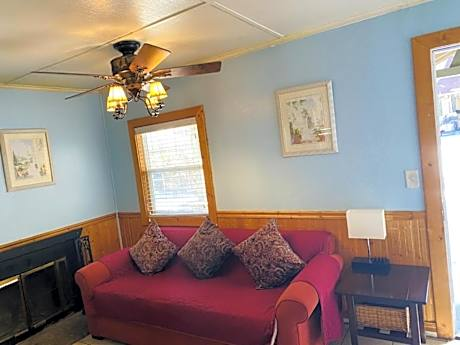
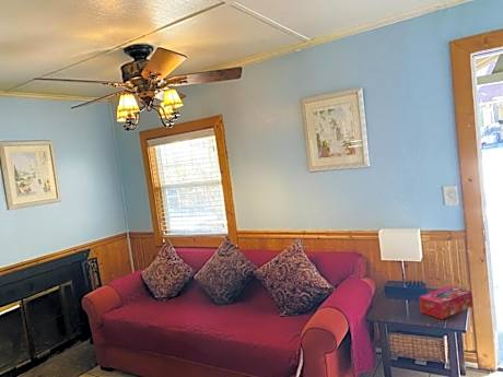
+ tissue box [419,285,473,320]
